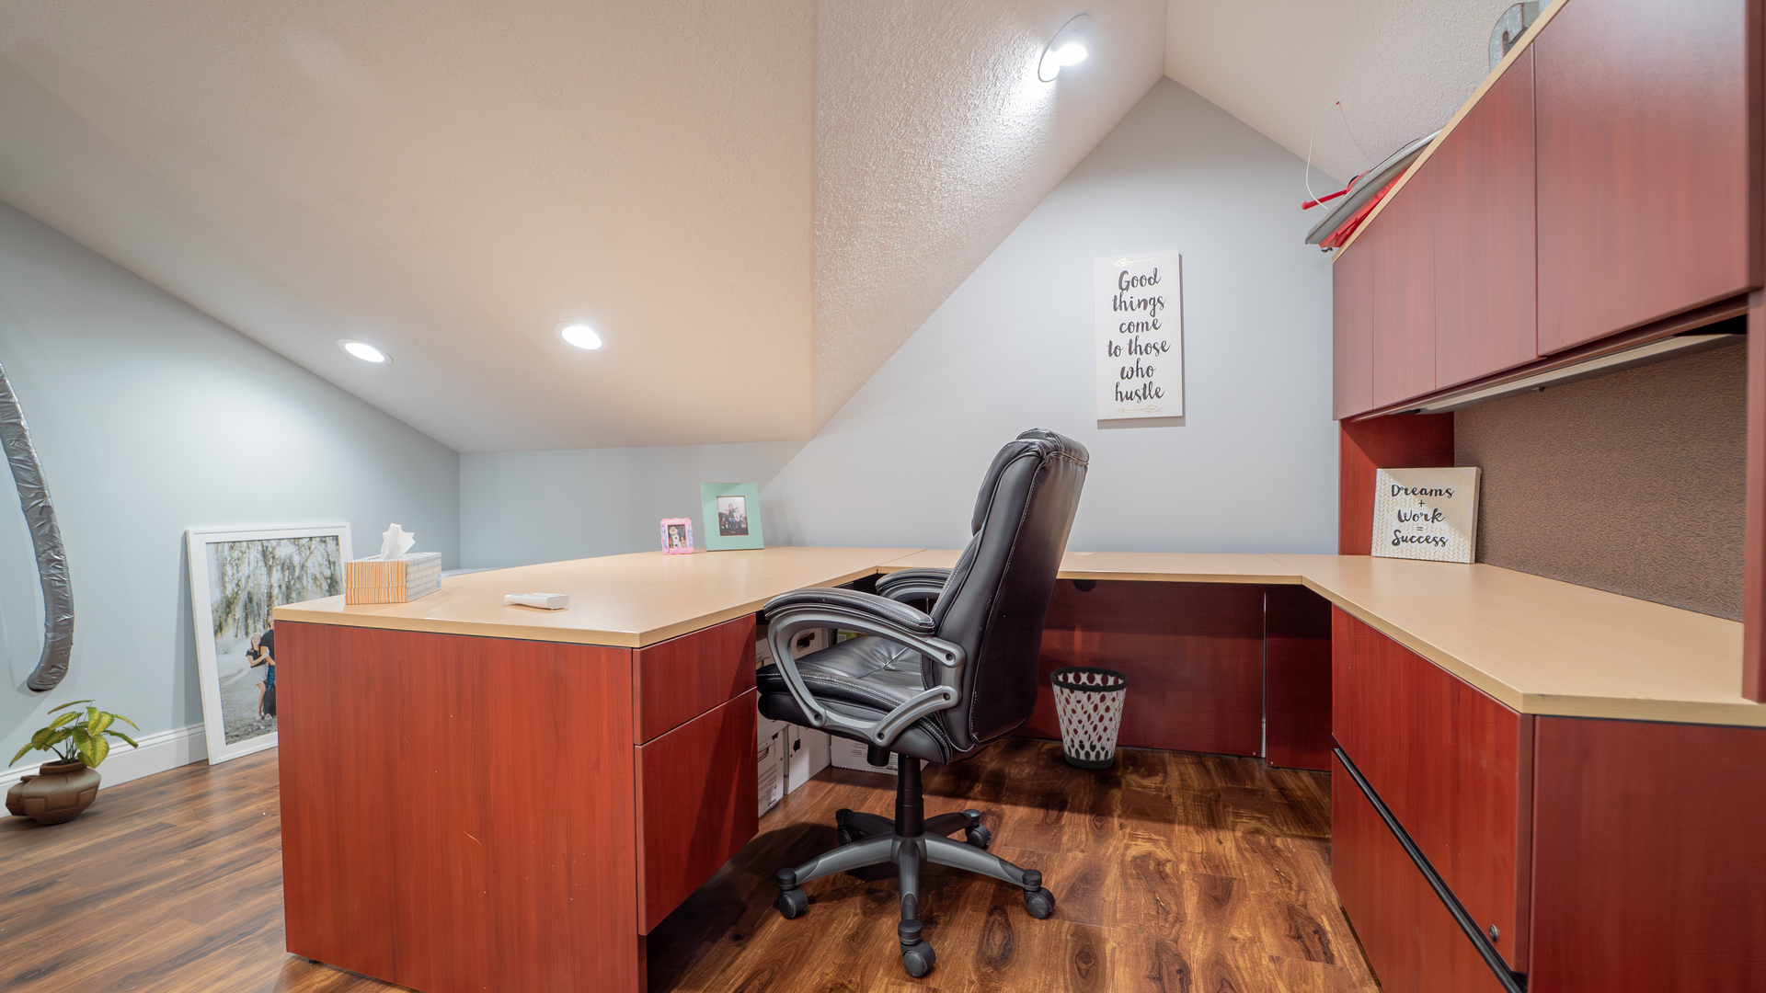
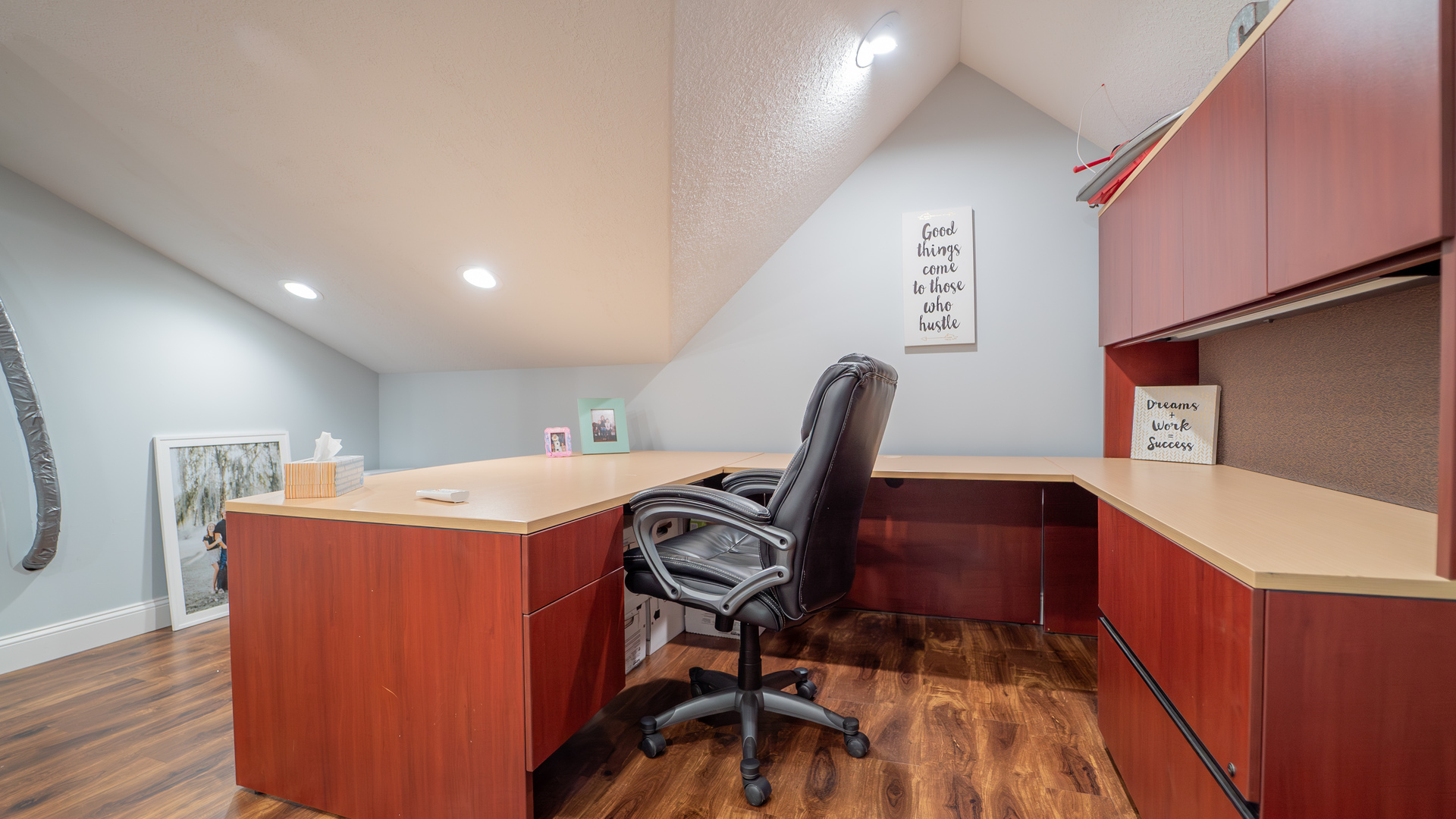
- potted plant [5,698,141,824]
- wastebasket [1049,666,1129,770]
